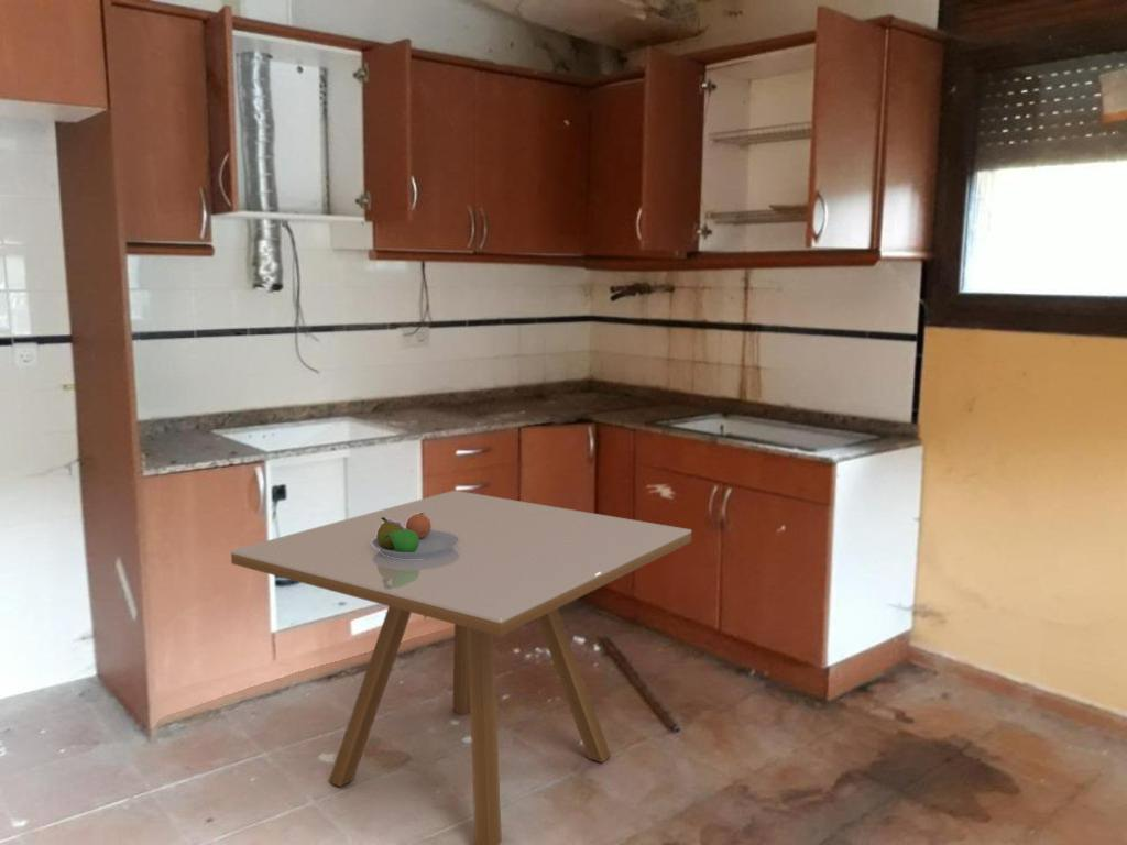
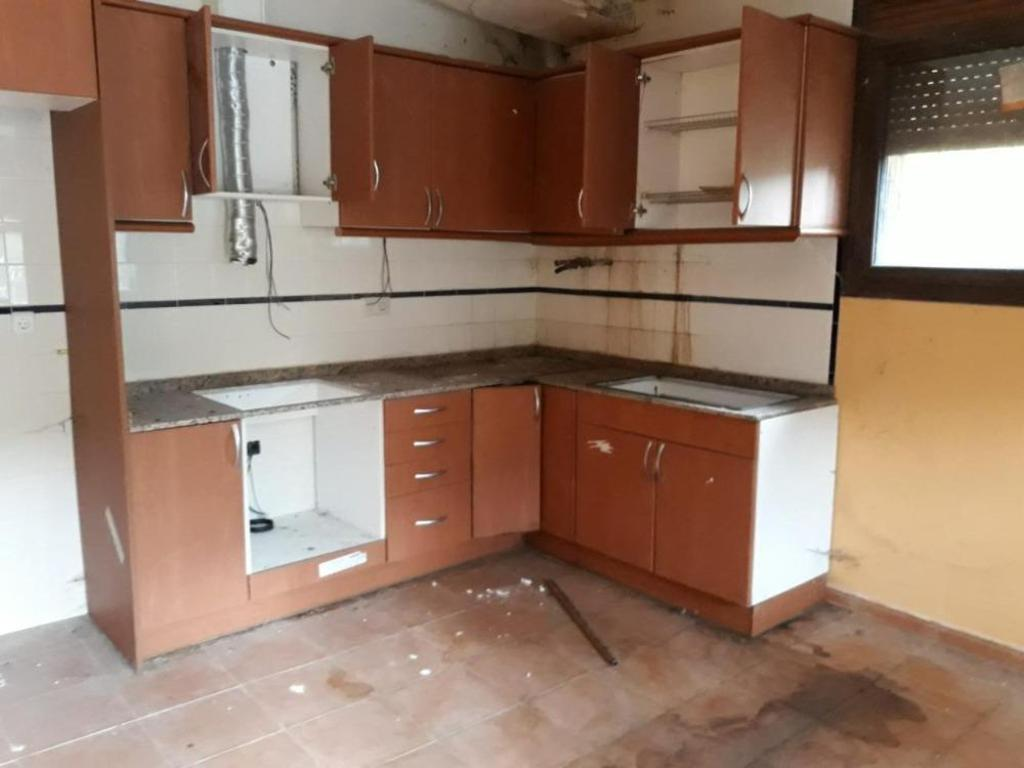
- fruit bowl [372,513,459,559]
- dining table [230,490,692,845]
